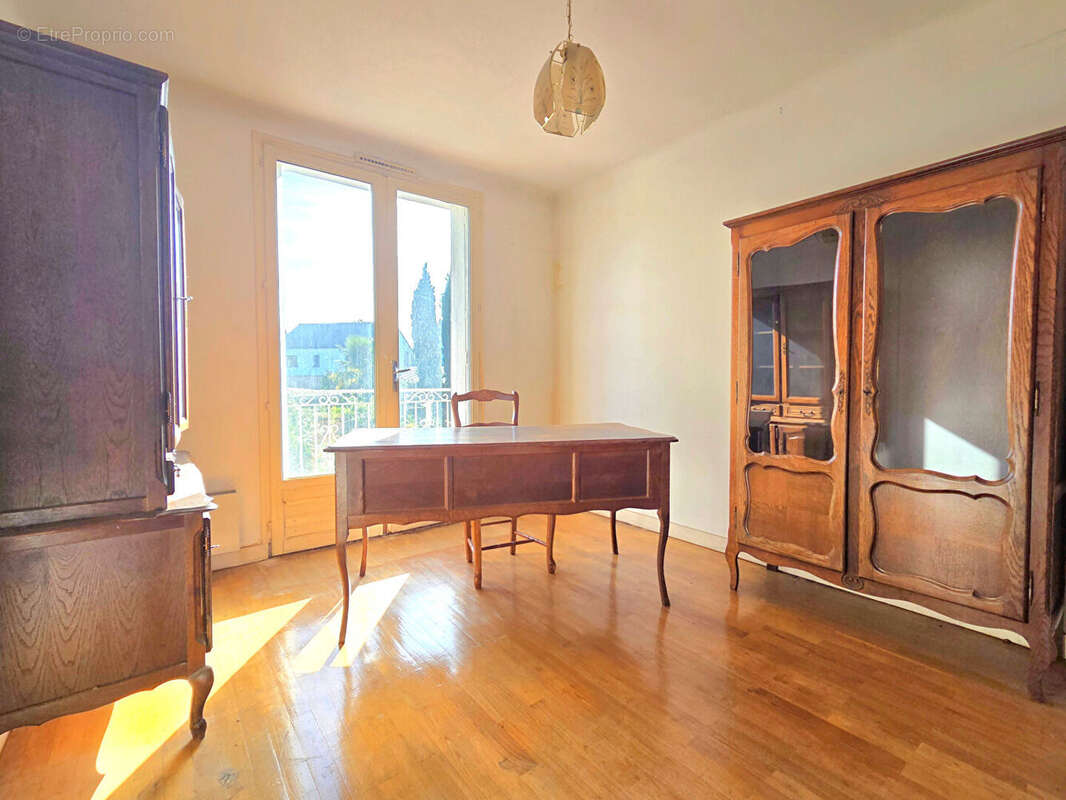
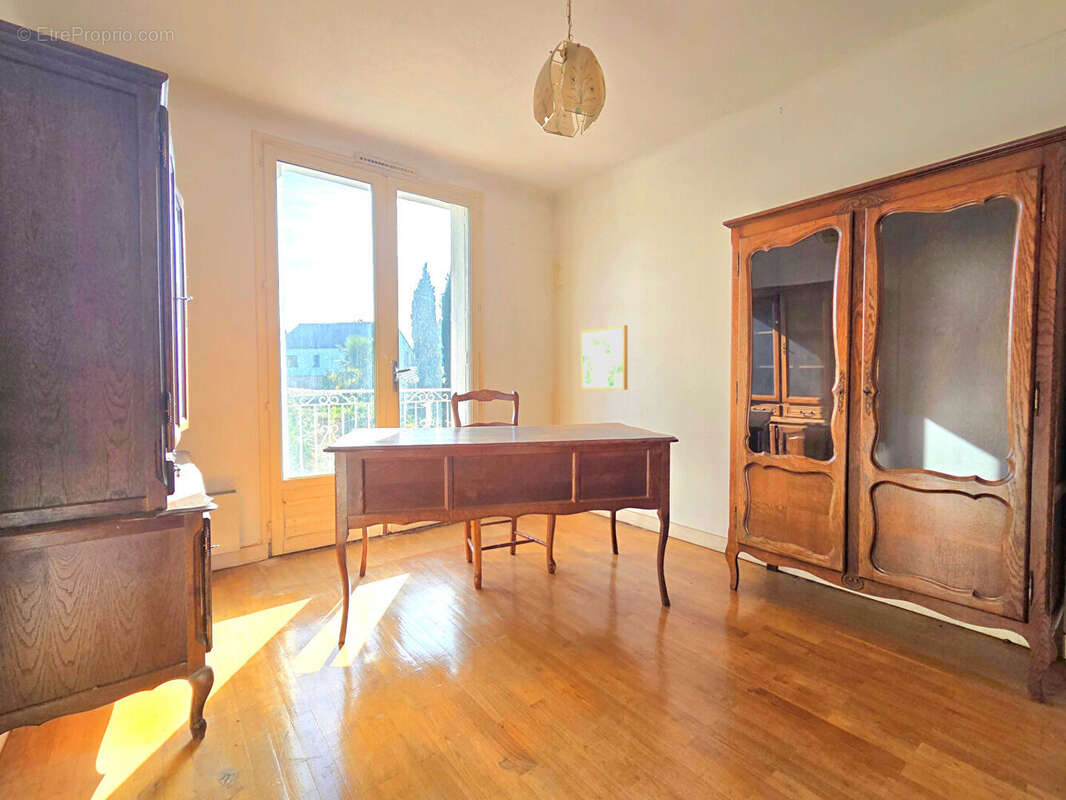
+ wall art [580,324,629,391]
